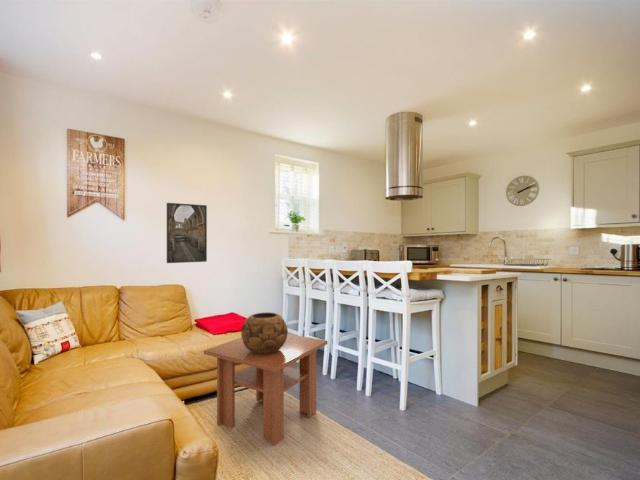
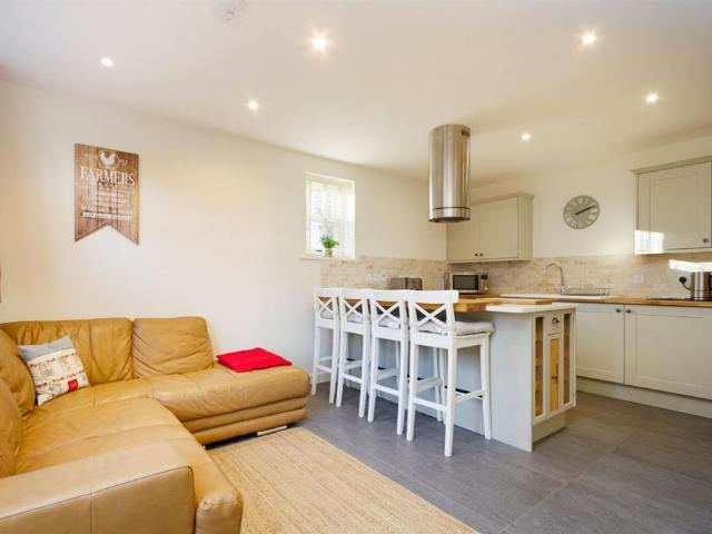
- decorative bowl [240,312,289,355]
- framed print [166,202,208,264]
- coffee table [203,333,328,447]
